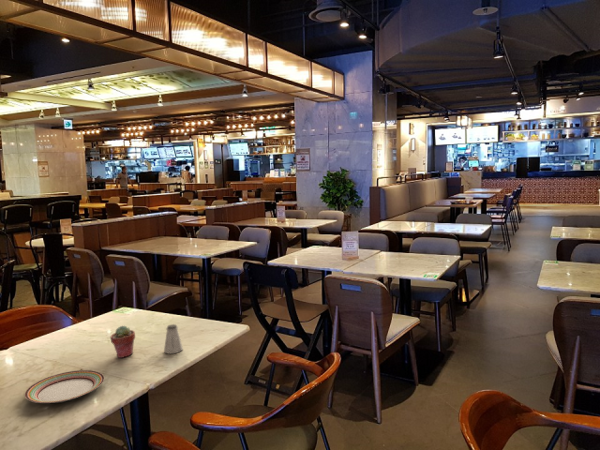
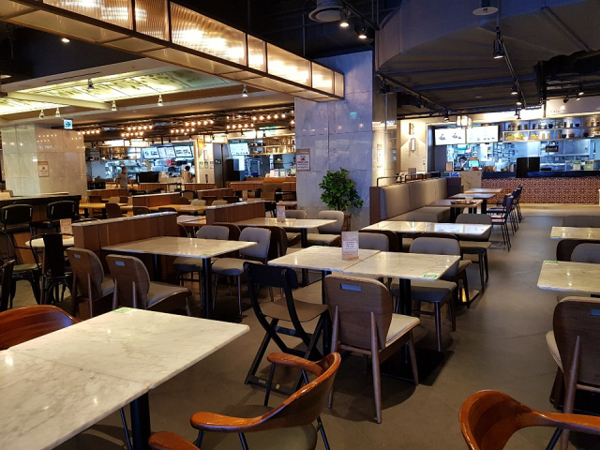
- saltshaker [163,323,184,355]
- potted succulent [109,325,136,359]
- plate [24,369,105,404]
